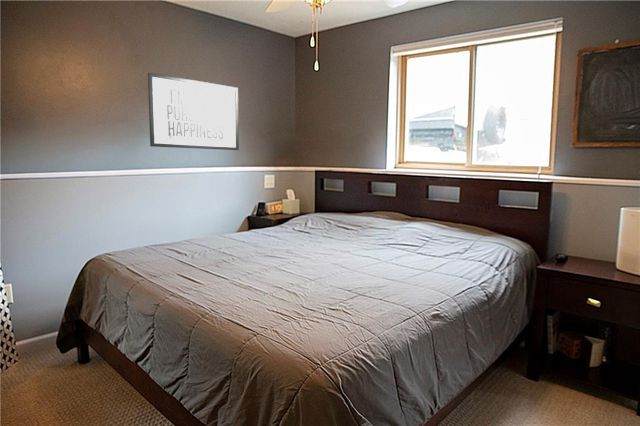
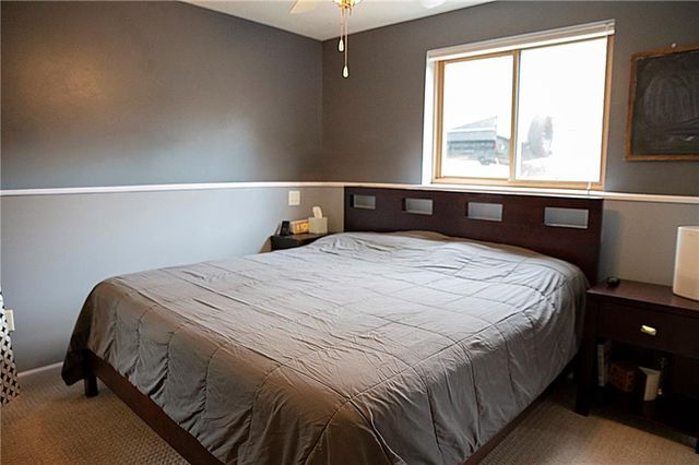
- mirror [147,72,240,151]
